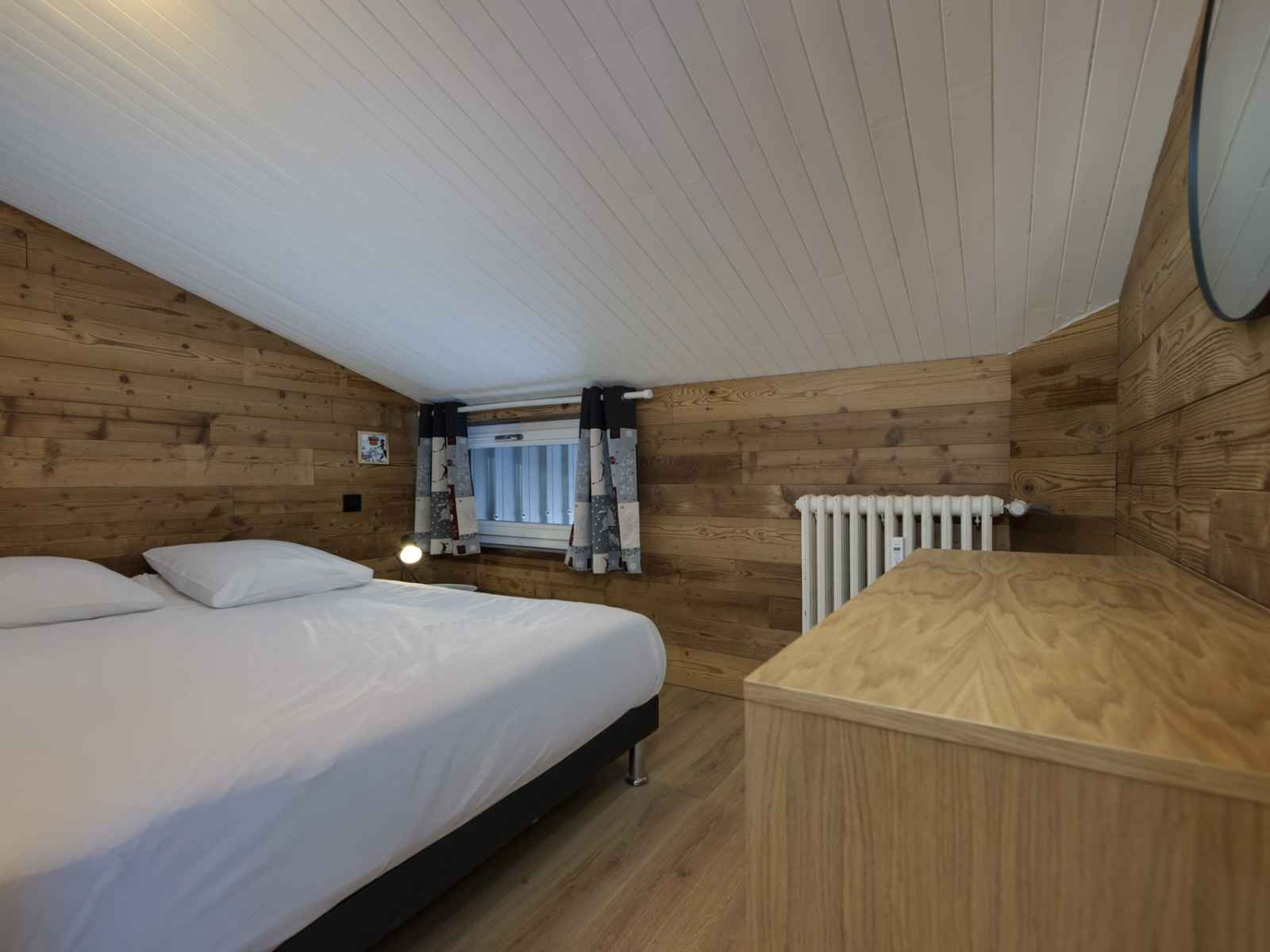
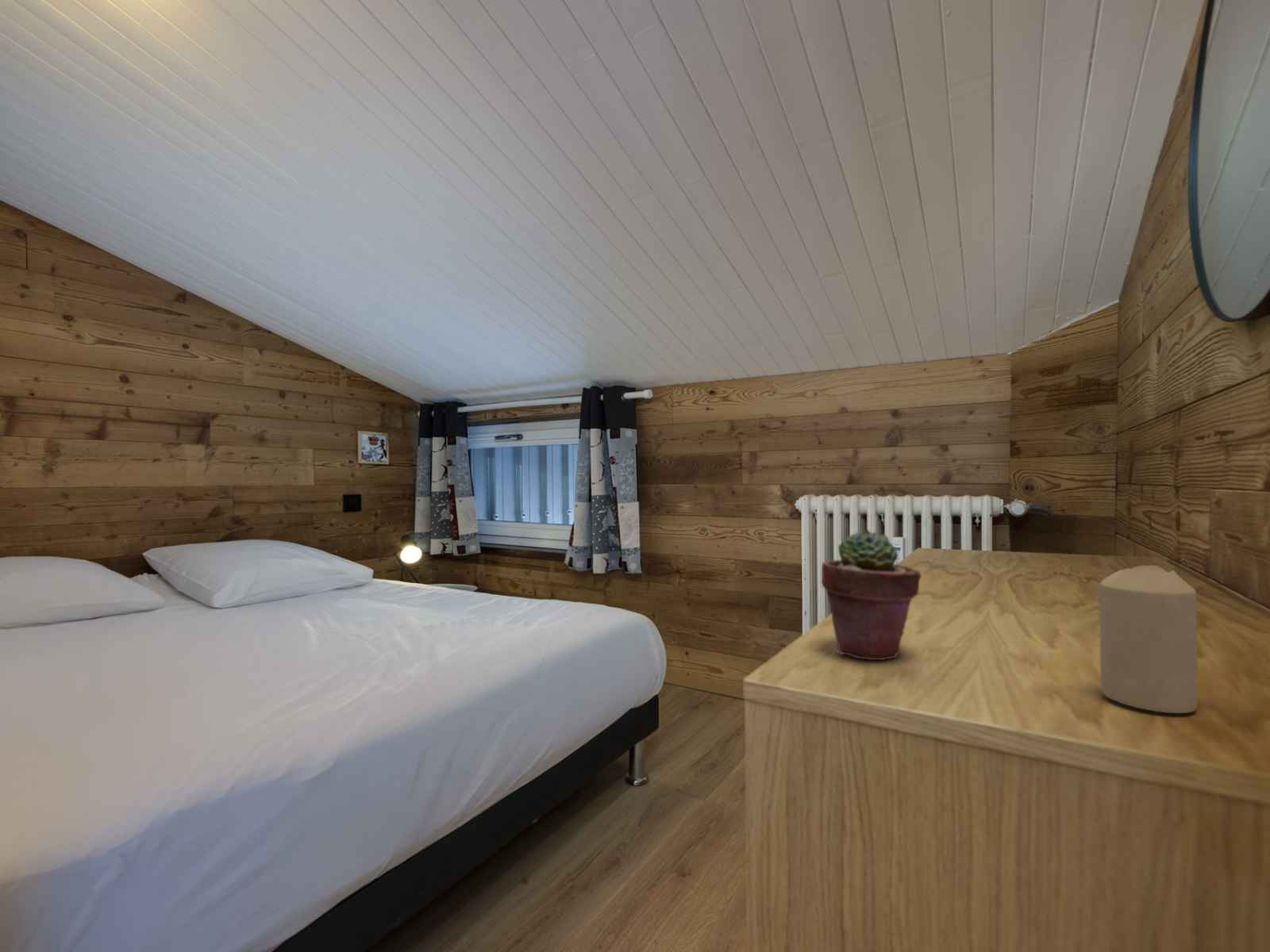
+ candle [1099,565,1199,714]
+ potted succulent [821,528,922,661]
